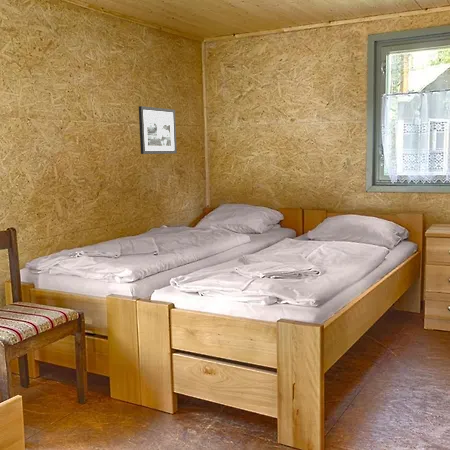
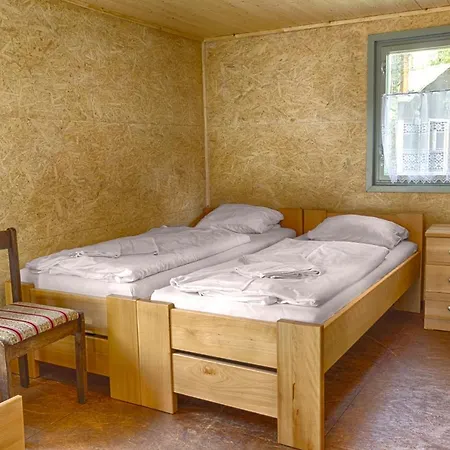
- picture frame [138,105,178,155]
